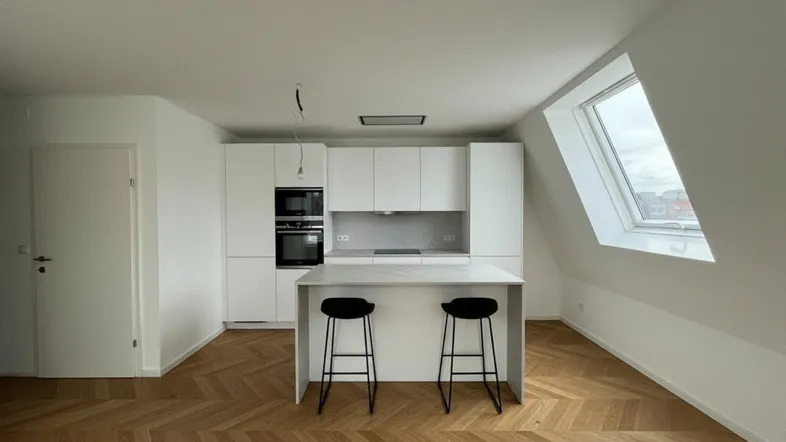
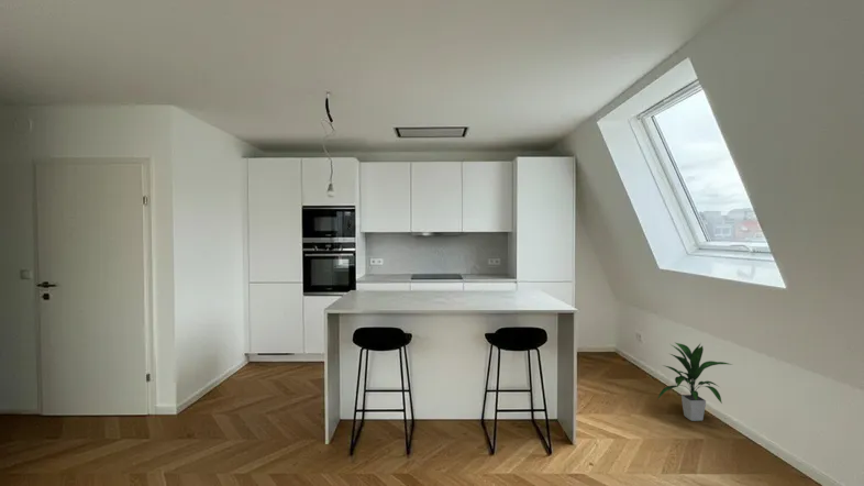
+ indoor plant [656,341,734,422]
